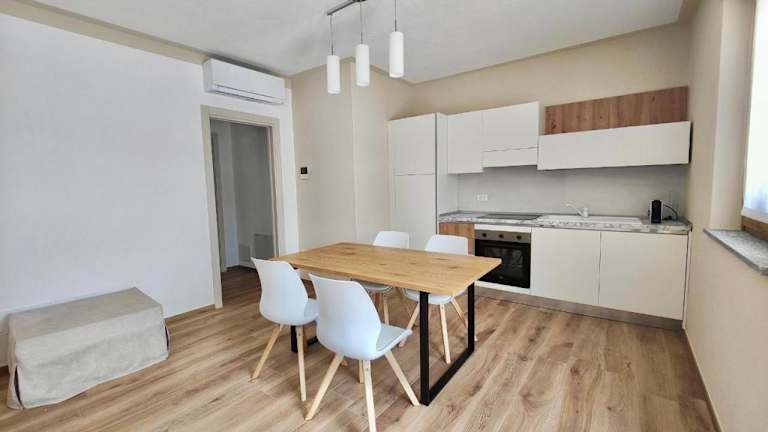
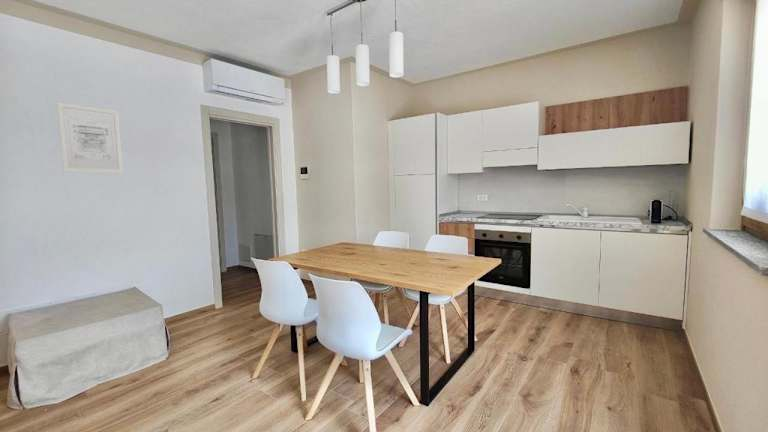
+ wall art [56,101,124,174]
